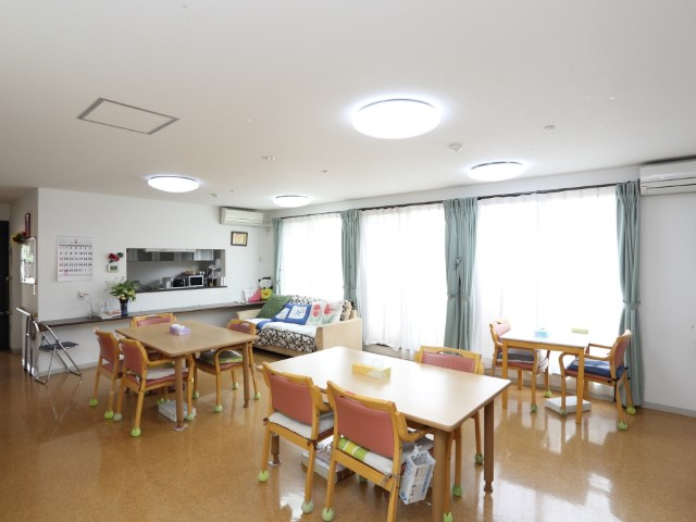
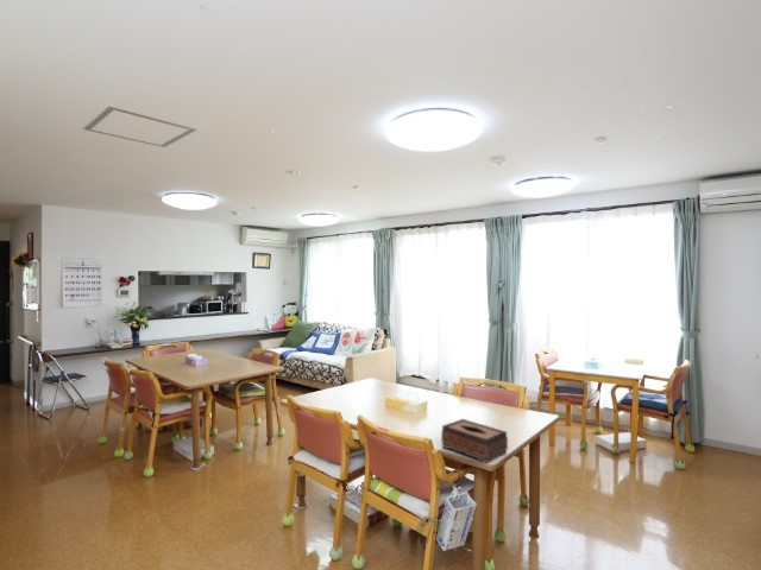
+ tissue box [440,418,509,464]
